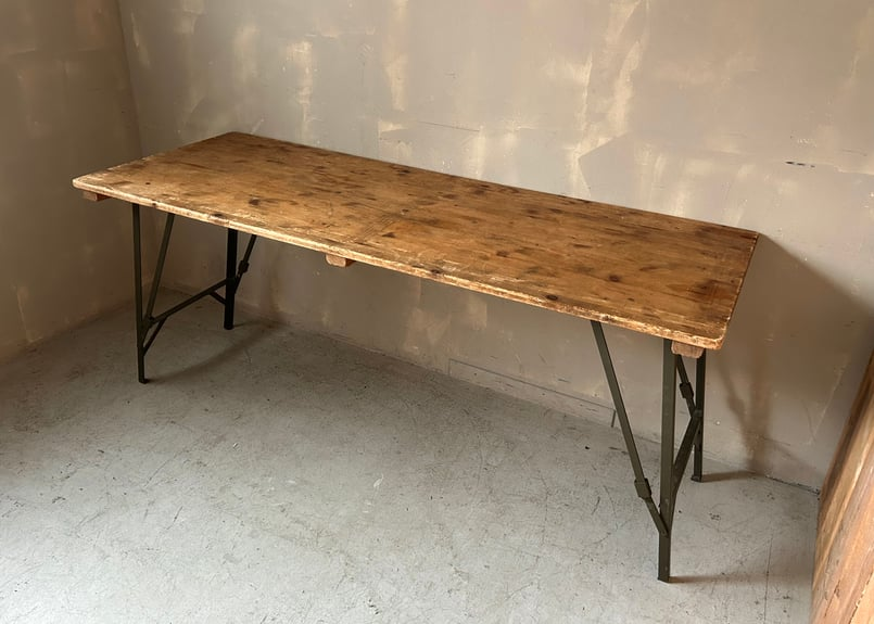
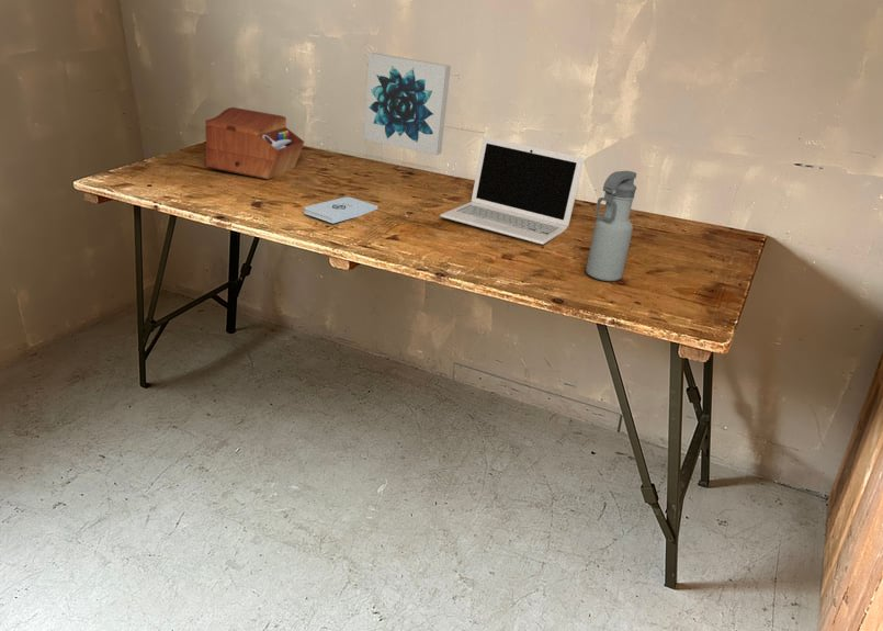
+ wall art [363,52,452,156]
+ notepad [303,196,378,224]
+ water bottle [585,170,637,282]
+ sewing box [204,106,305,180]
+ laptop [439,136,586,246]
